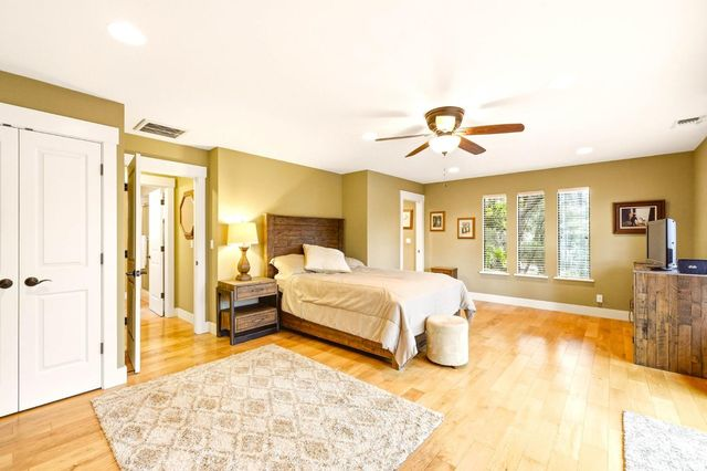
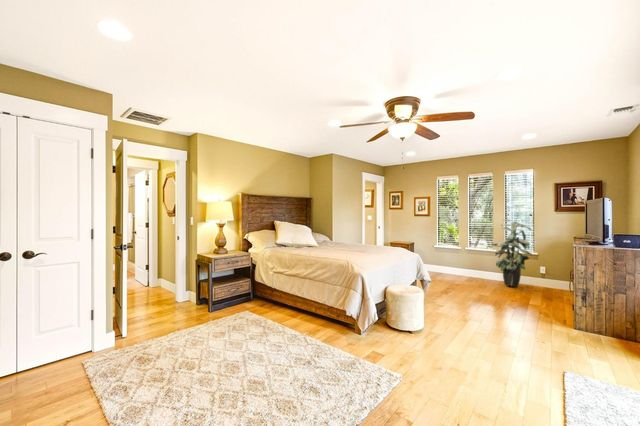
+ indoor plant [491,218,533,288]
